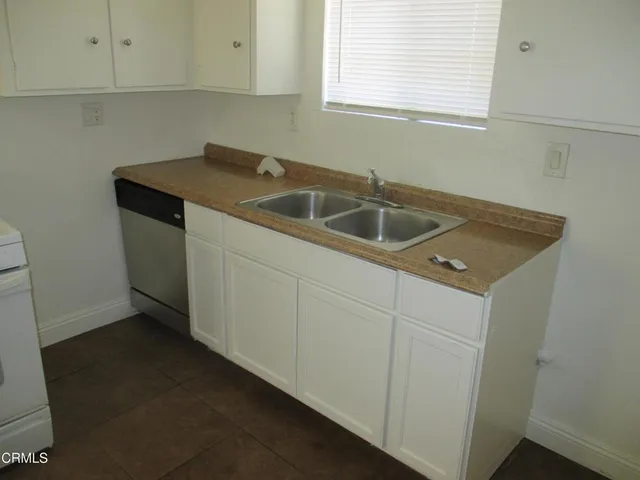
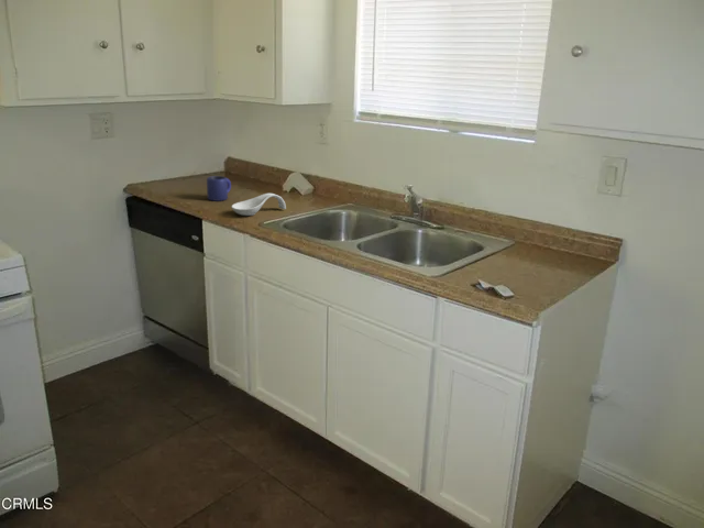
+ spoon rest [230,193,287,217]
+ mug [206,175,232,202]
